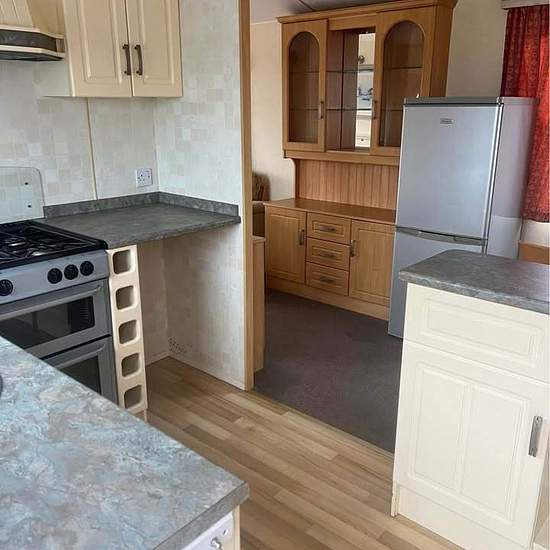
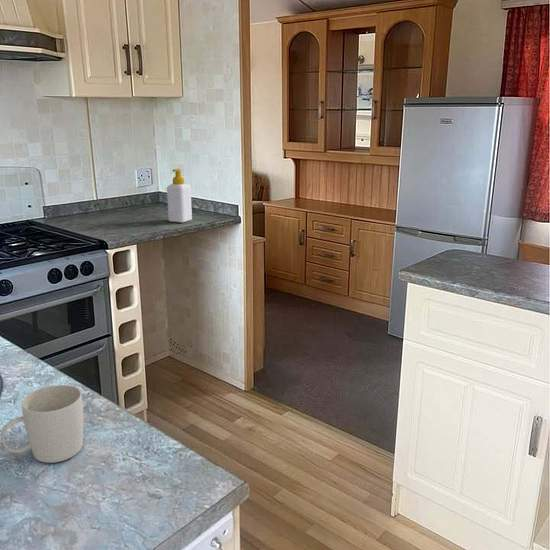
+ mug [0,384,85,464]
+ soap bottle [166,168,193,223]
